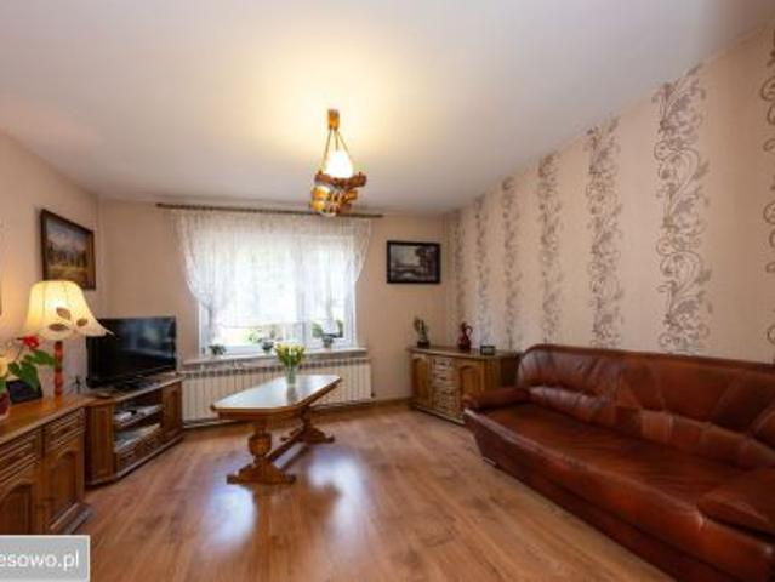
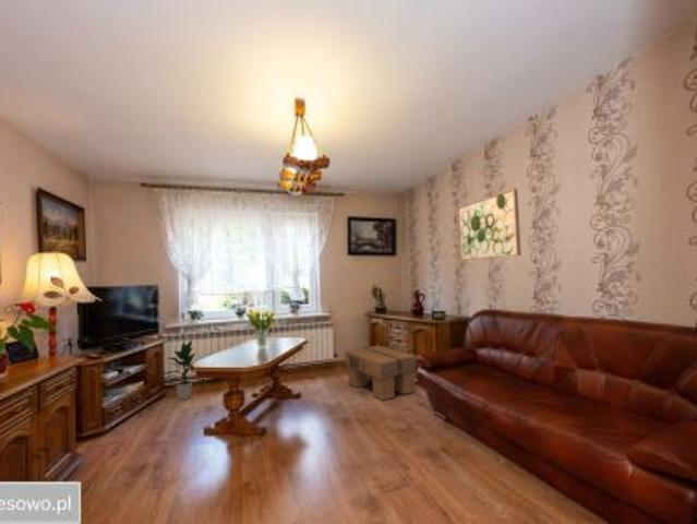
+ indoor plant [160,338,208,401]
+ footstool [344,345,418,402]
+ wall art [456,188,522,261]
